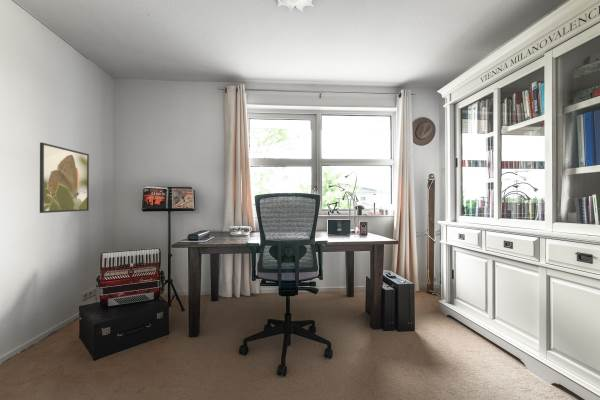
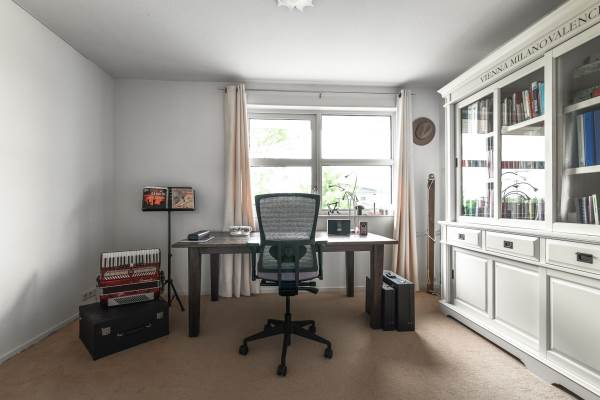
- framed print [39,142,90,214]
